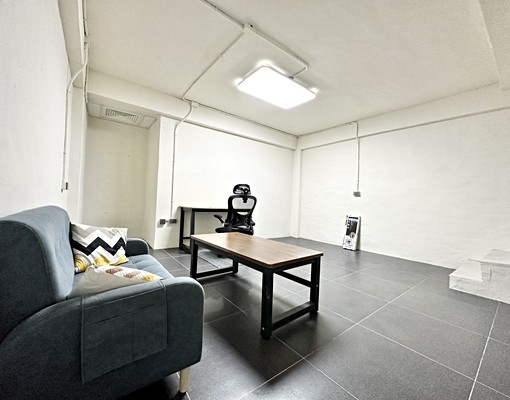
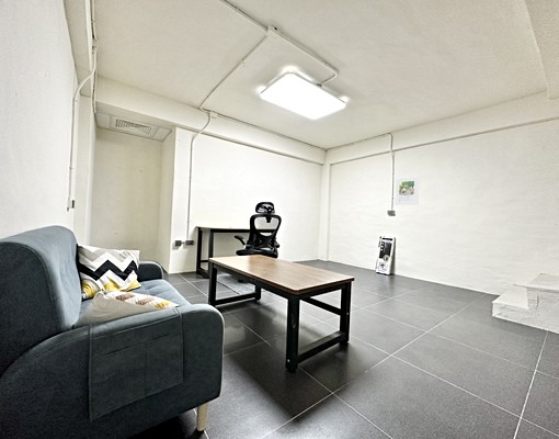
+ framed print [393,176,421,206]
